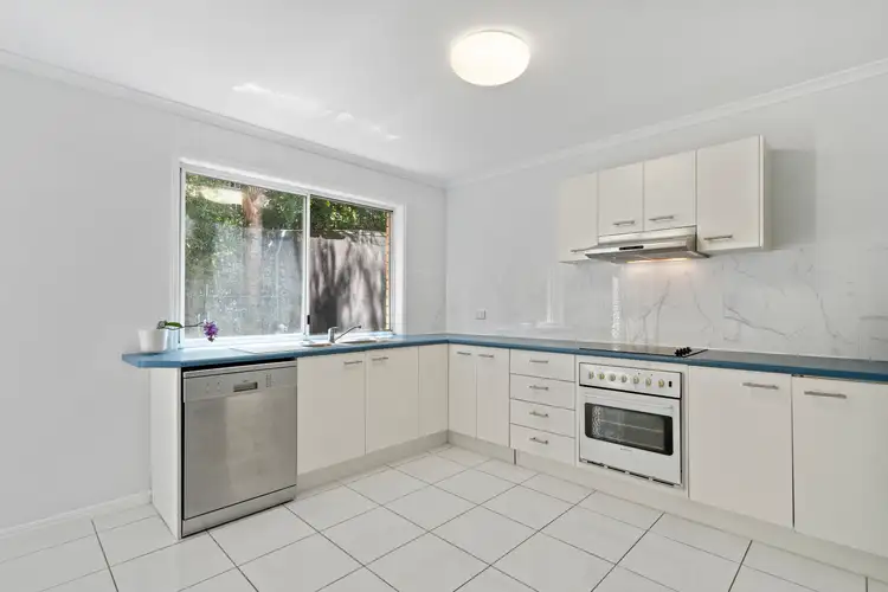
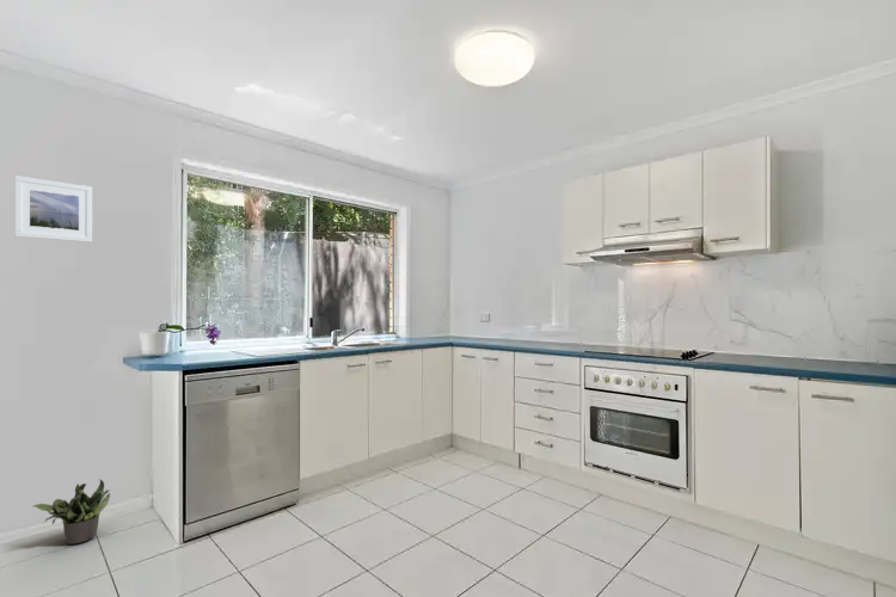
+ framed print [13,174,93,244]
+ potted plant [32,478,111,546]
